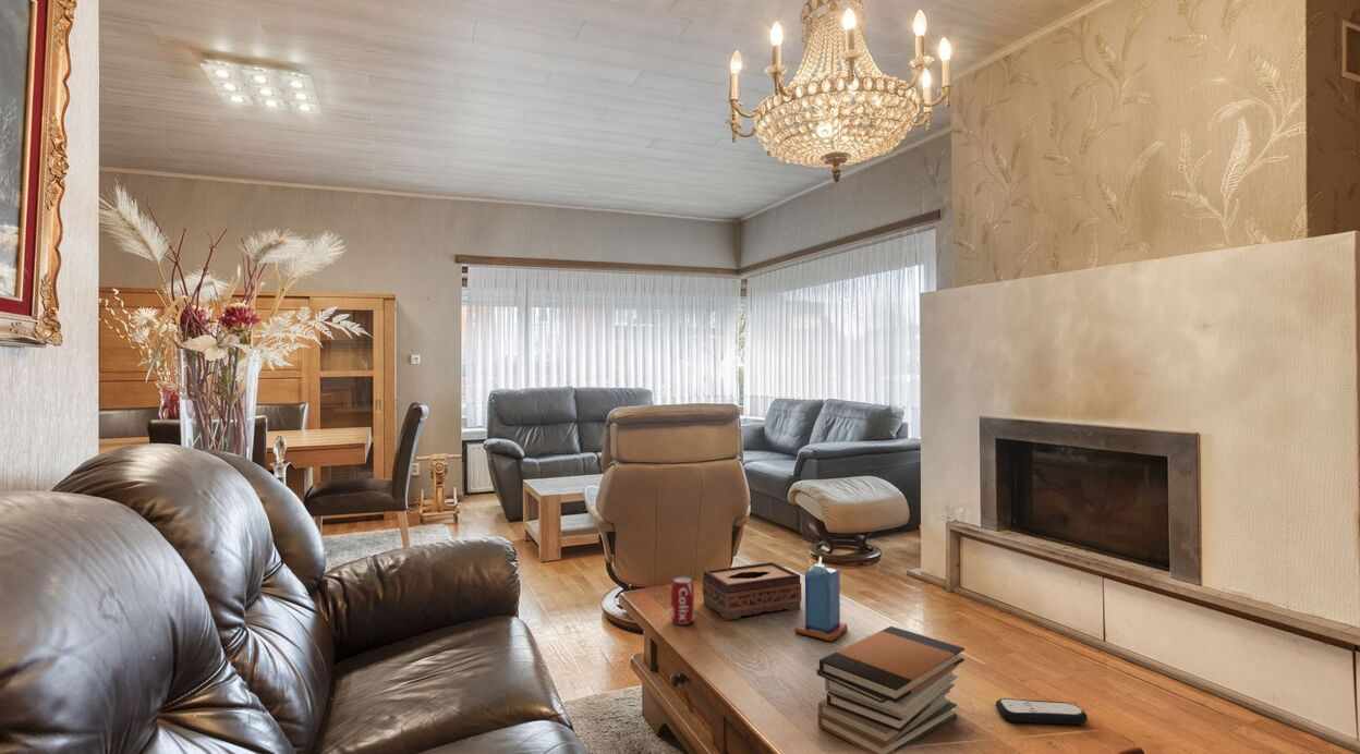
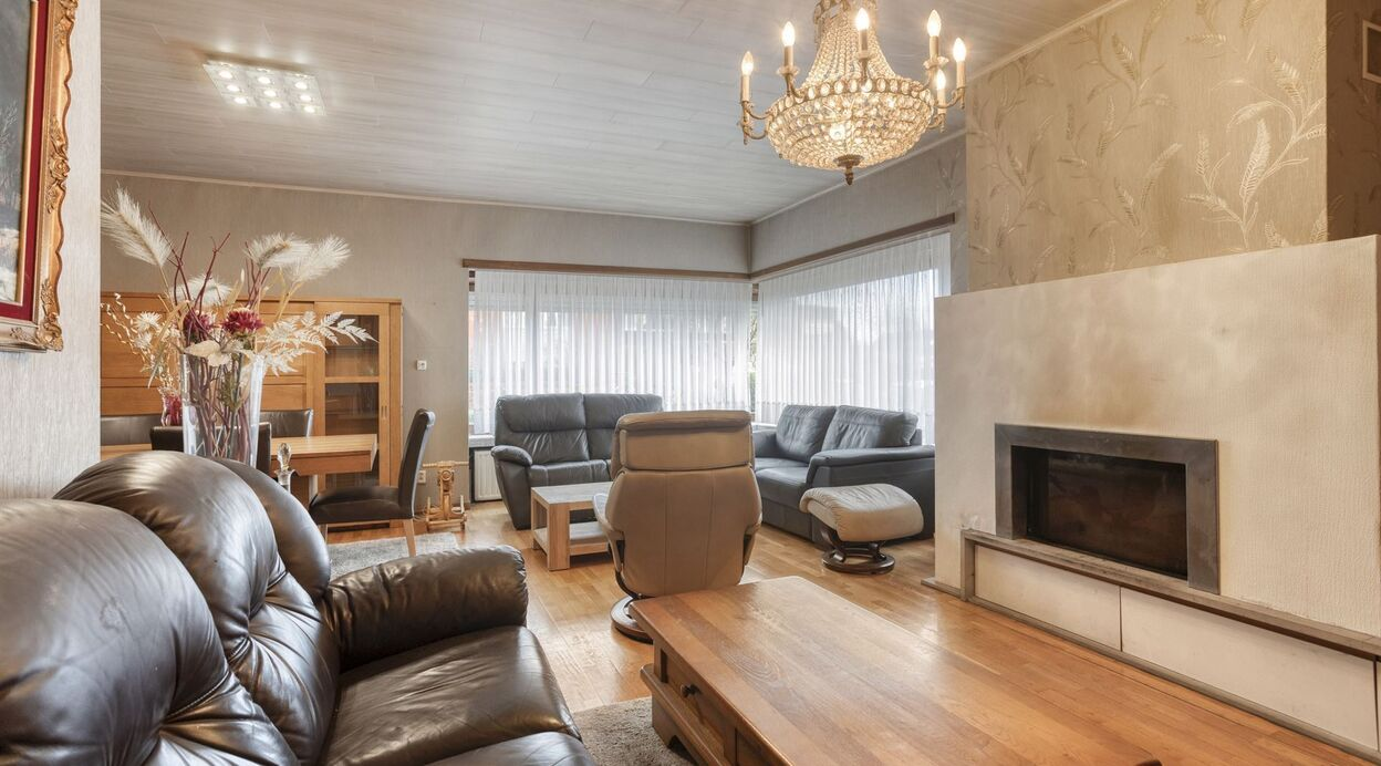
- candle [793,556,849,643]
- tissue box [702,561,802,621]
- book stack [815,625,966,754]
- beverage can [670,576,695,625]
- remote control [995,697,1089,726]
